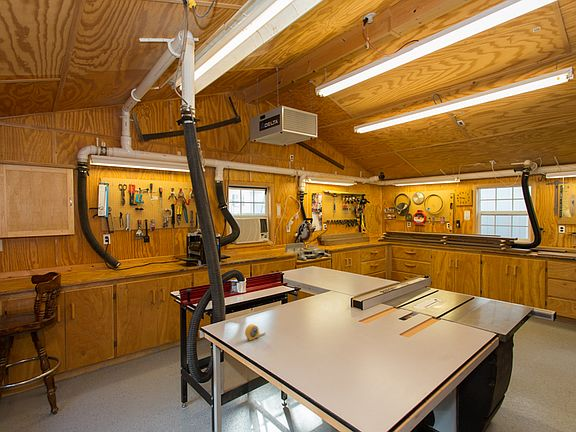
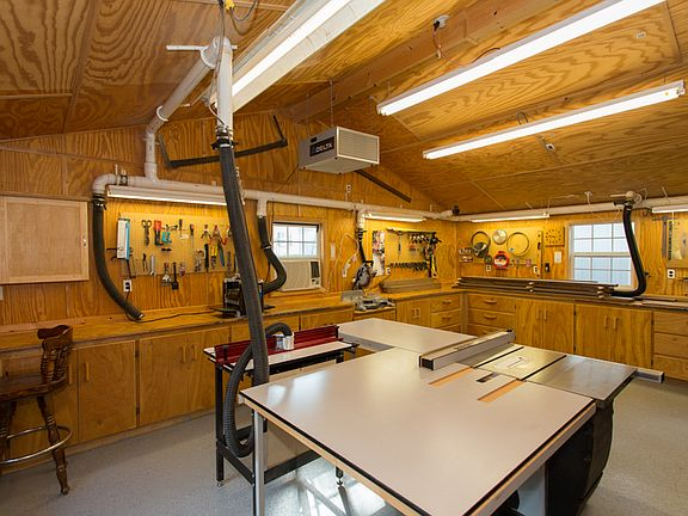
- tape measure [244,323,267,341]
